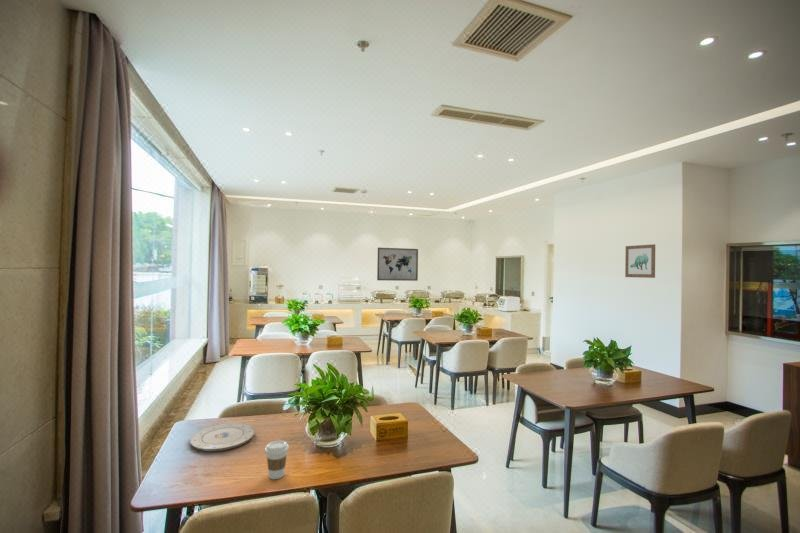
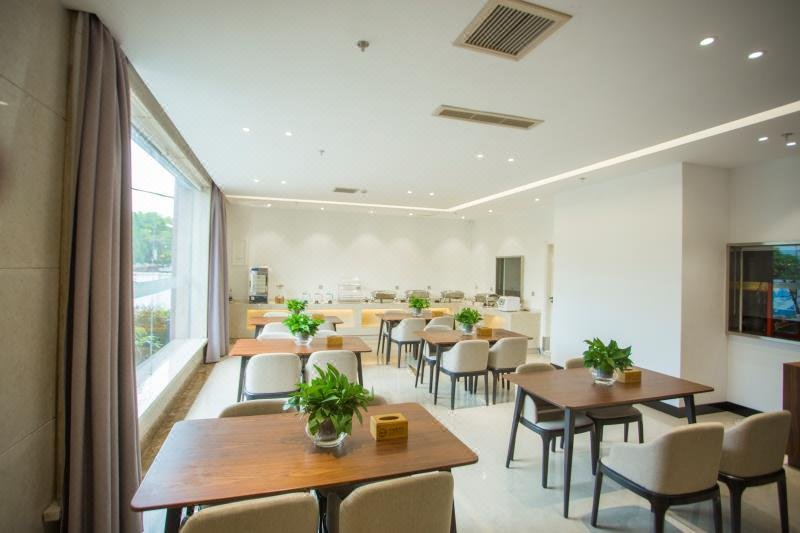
- plate [189,423,256,452]
- coffee cup [264,440,290,480]
- wall art [624,243,656,279]
- wall art [376,247,419,282]
